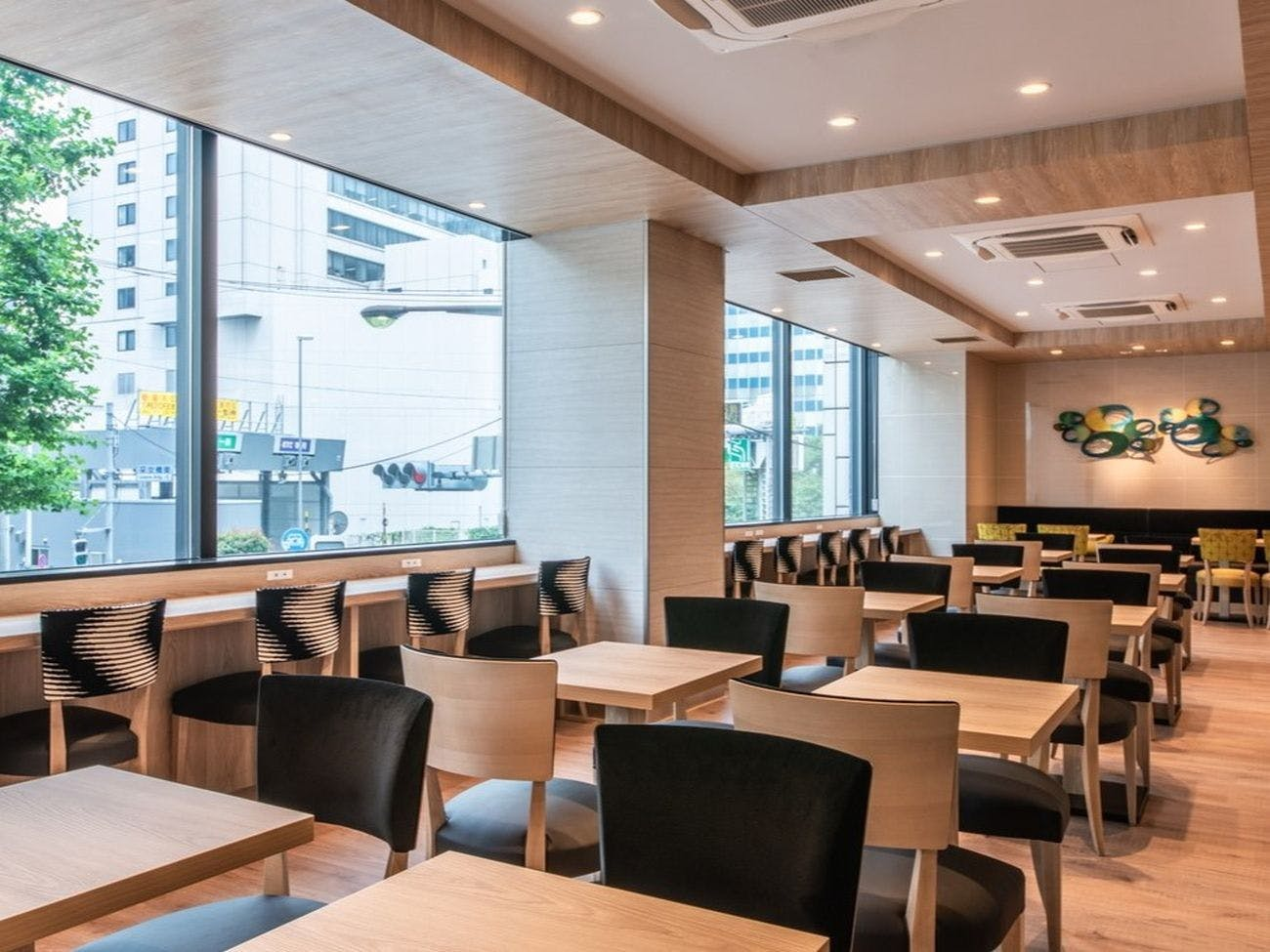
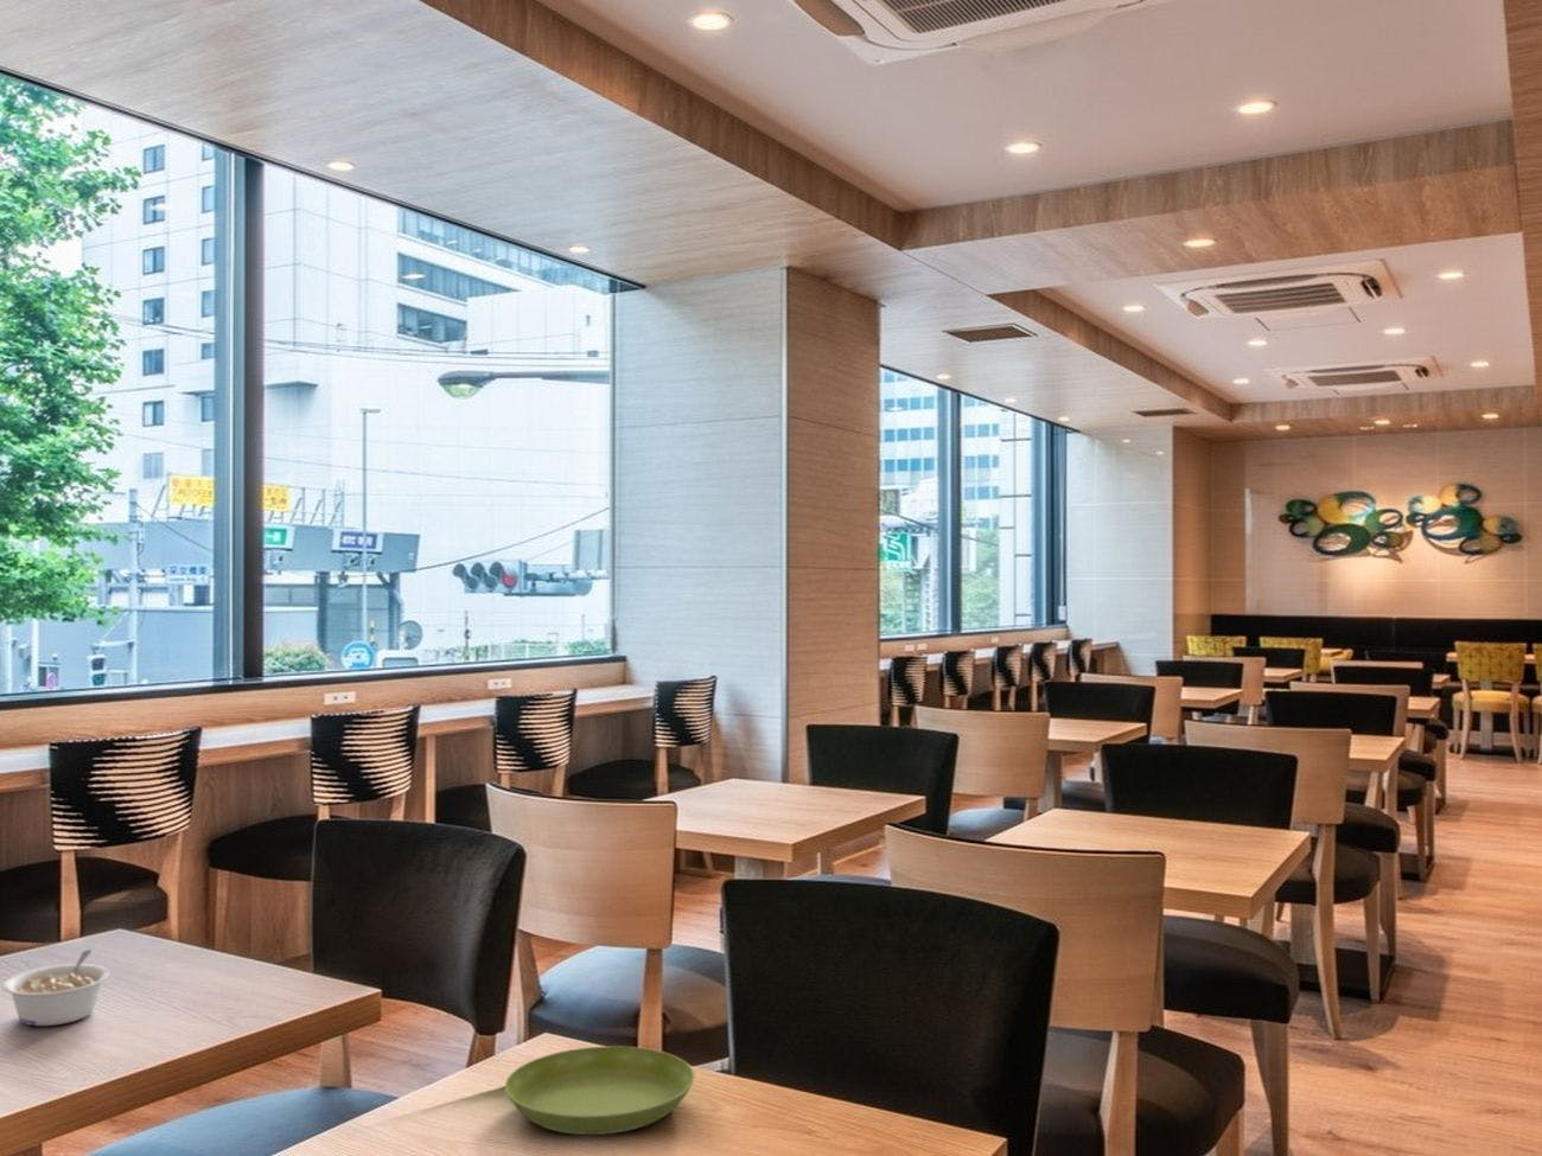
+ saucer [504,1044,696,1135]
+ legume [1,948,112,1027]
